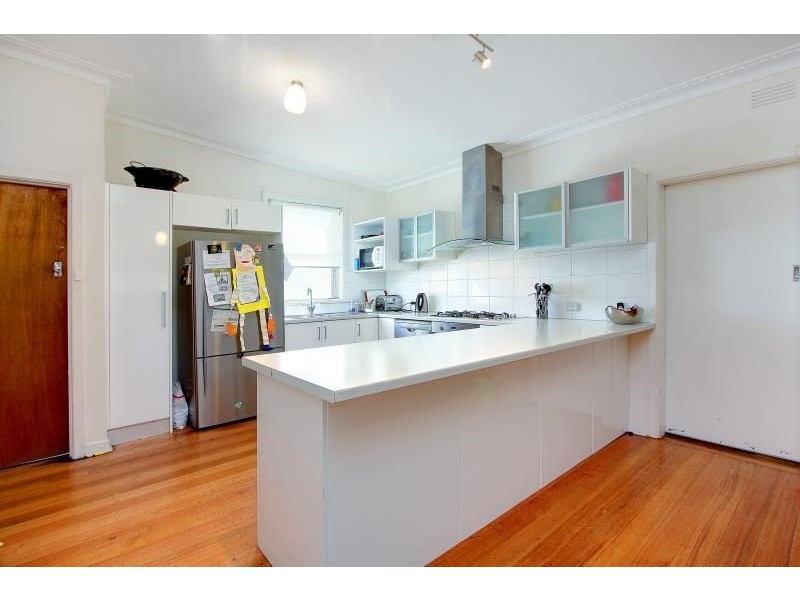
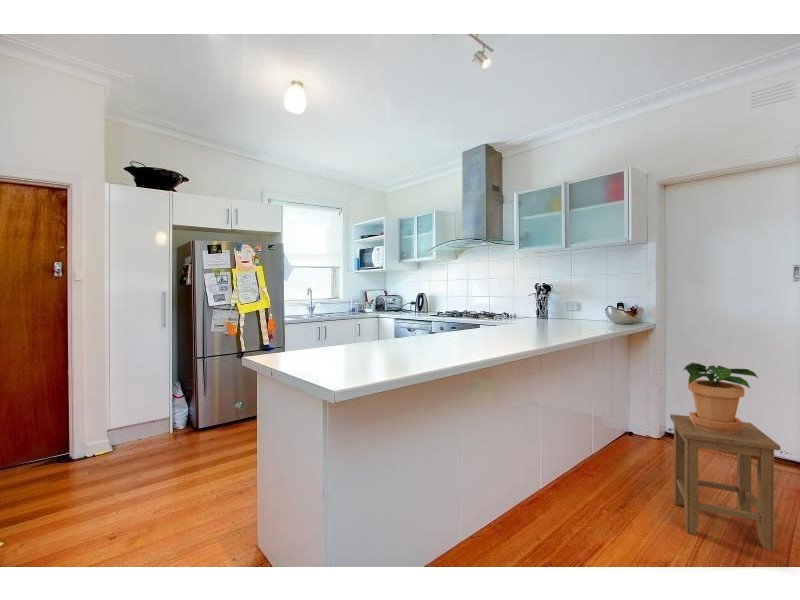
+ potted plant [683,362,759,434]
+ stool [669,413,781,552]
